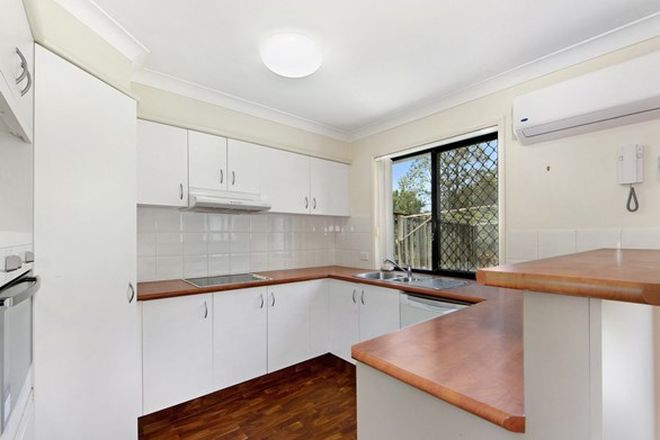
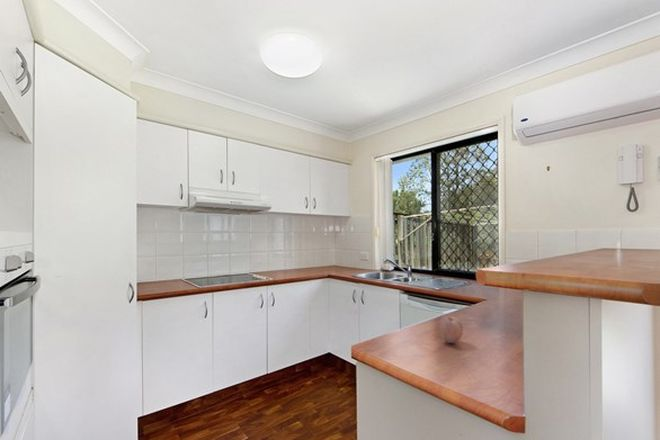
+ fruit [437,315,464,344]
